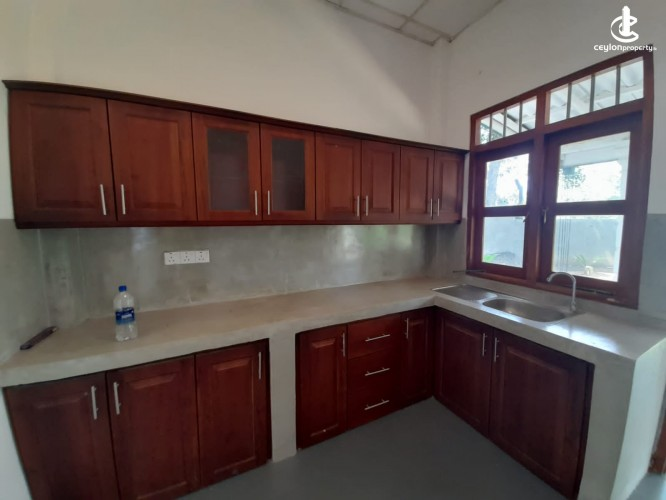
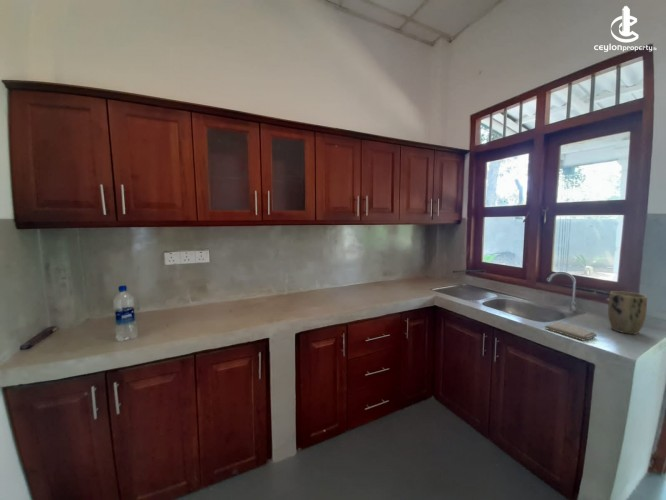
+ plant pot [607,290,648,335]
+ washcloth [544,321,598,342]
